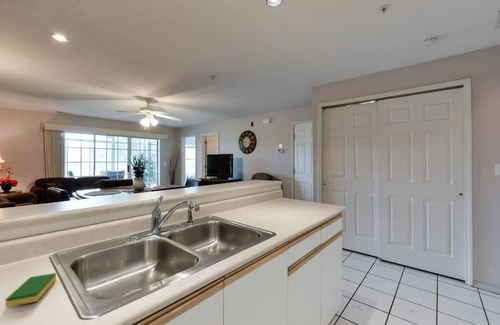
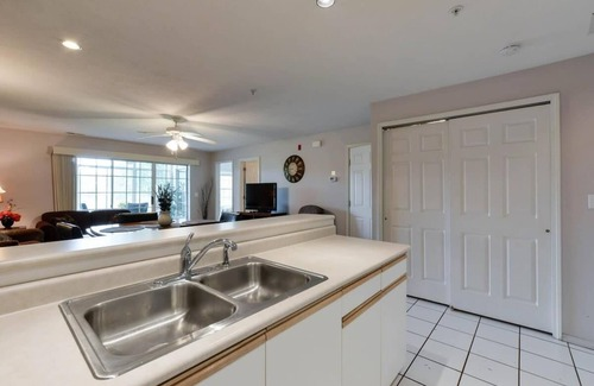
- dish sponge [5,272,57,308]
